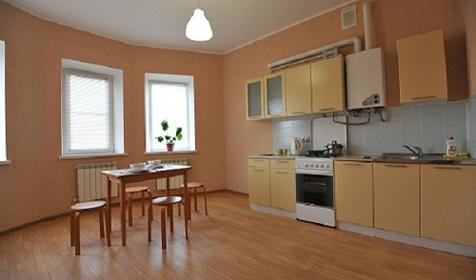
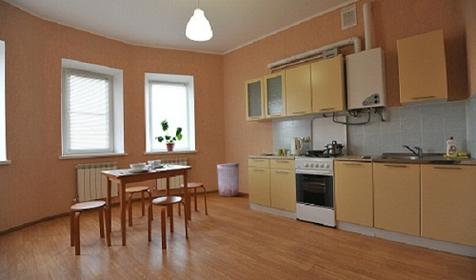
+ trash can [216,161,242,198]
